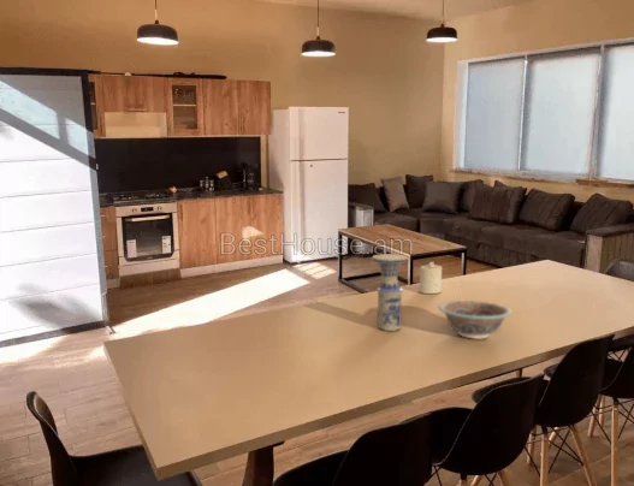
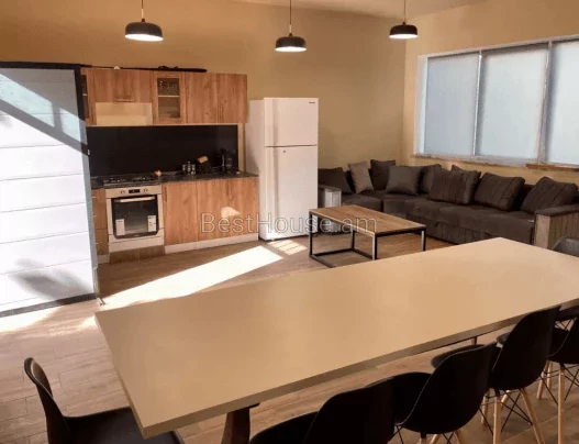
- candle [417,261,443,295]
- decorative bowl [438,300,514,339]
- vase [371,253,408,332]
